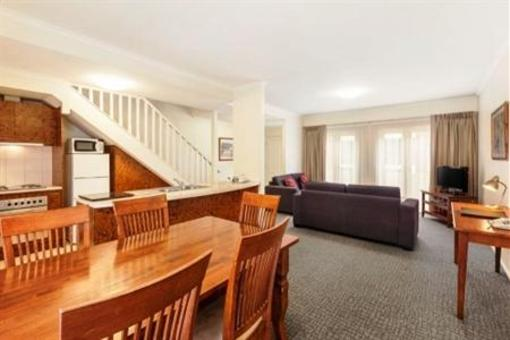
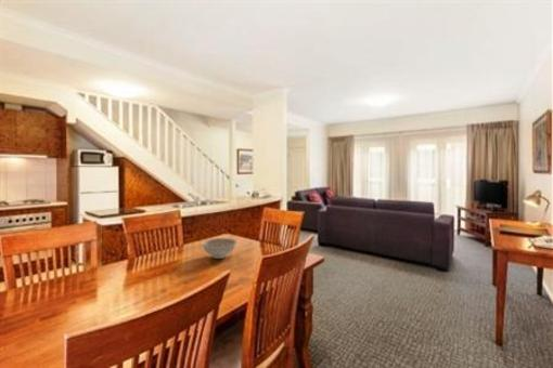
+ decorative bowl [201,237,237,260]
